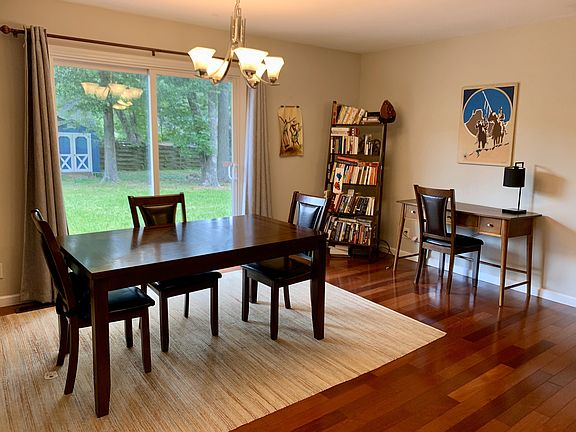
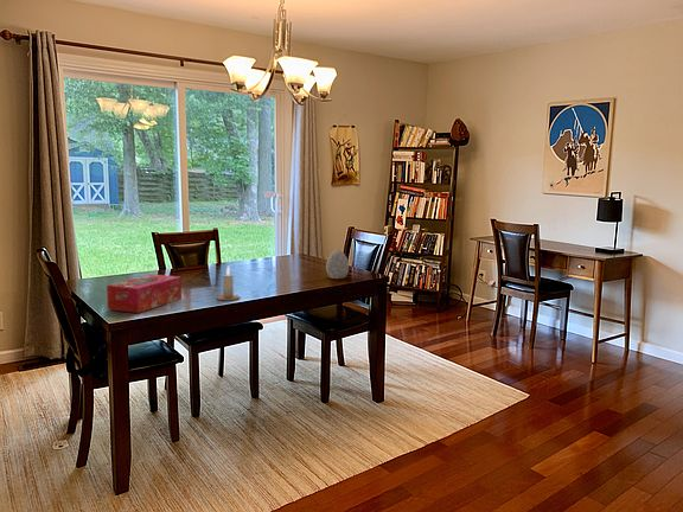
+ tissue box [106,274,183,314]
+ candle [216,264,241,301]
+ decorative egg [325,249,350,280]
